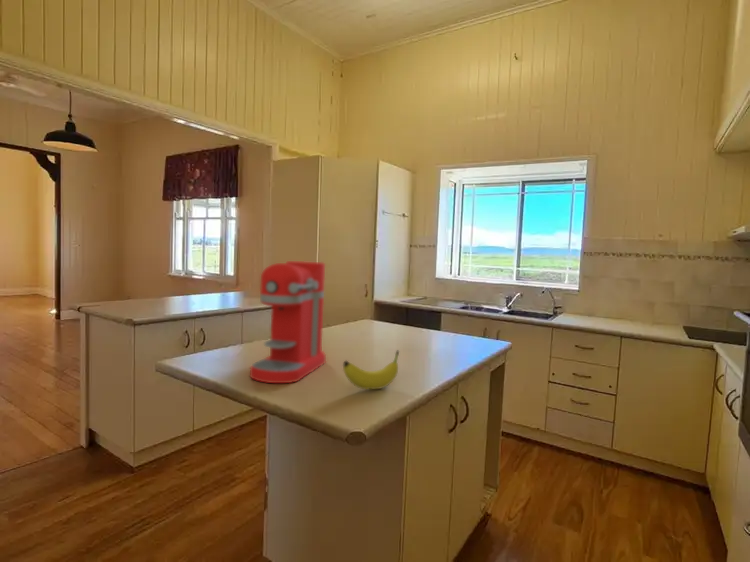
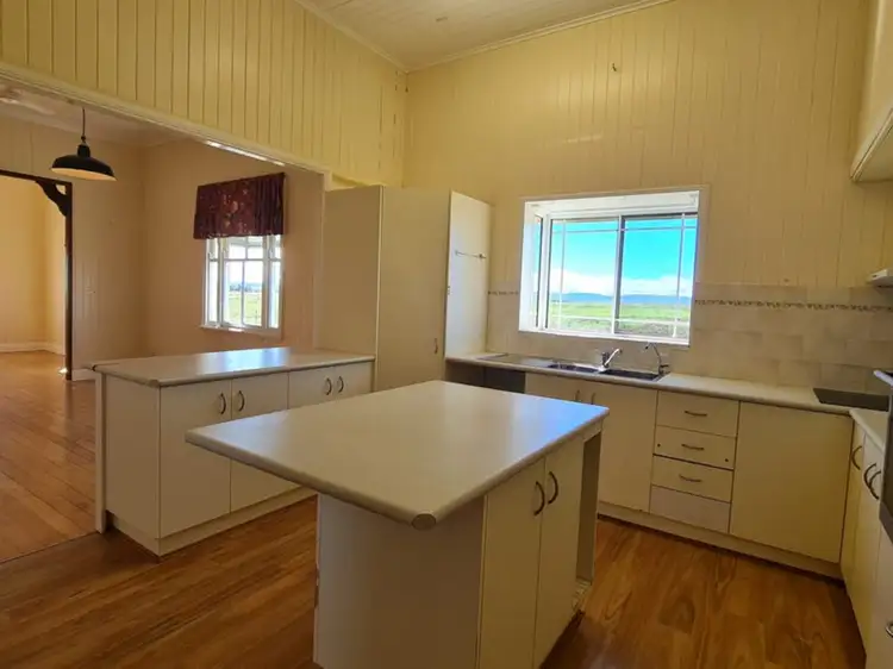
- coffee maker [249,260,327,384]
- fruit [342,350,400,390]
